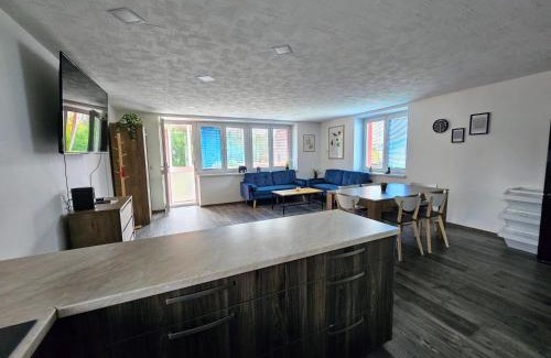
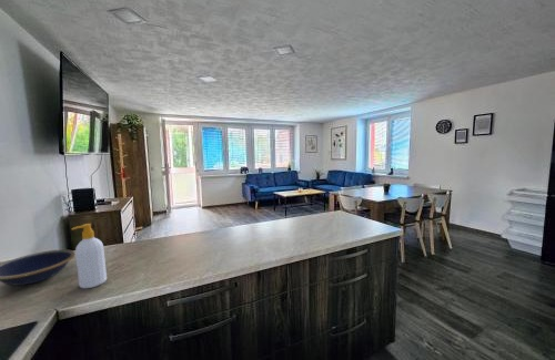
+ bowl [0,248,75,286]
+ soap bottle [70,223,108,289]
